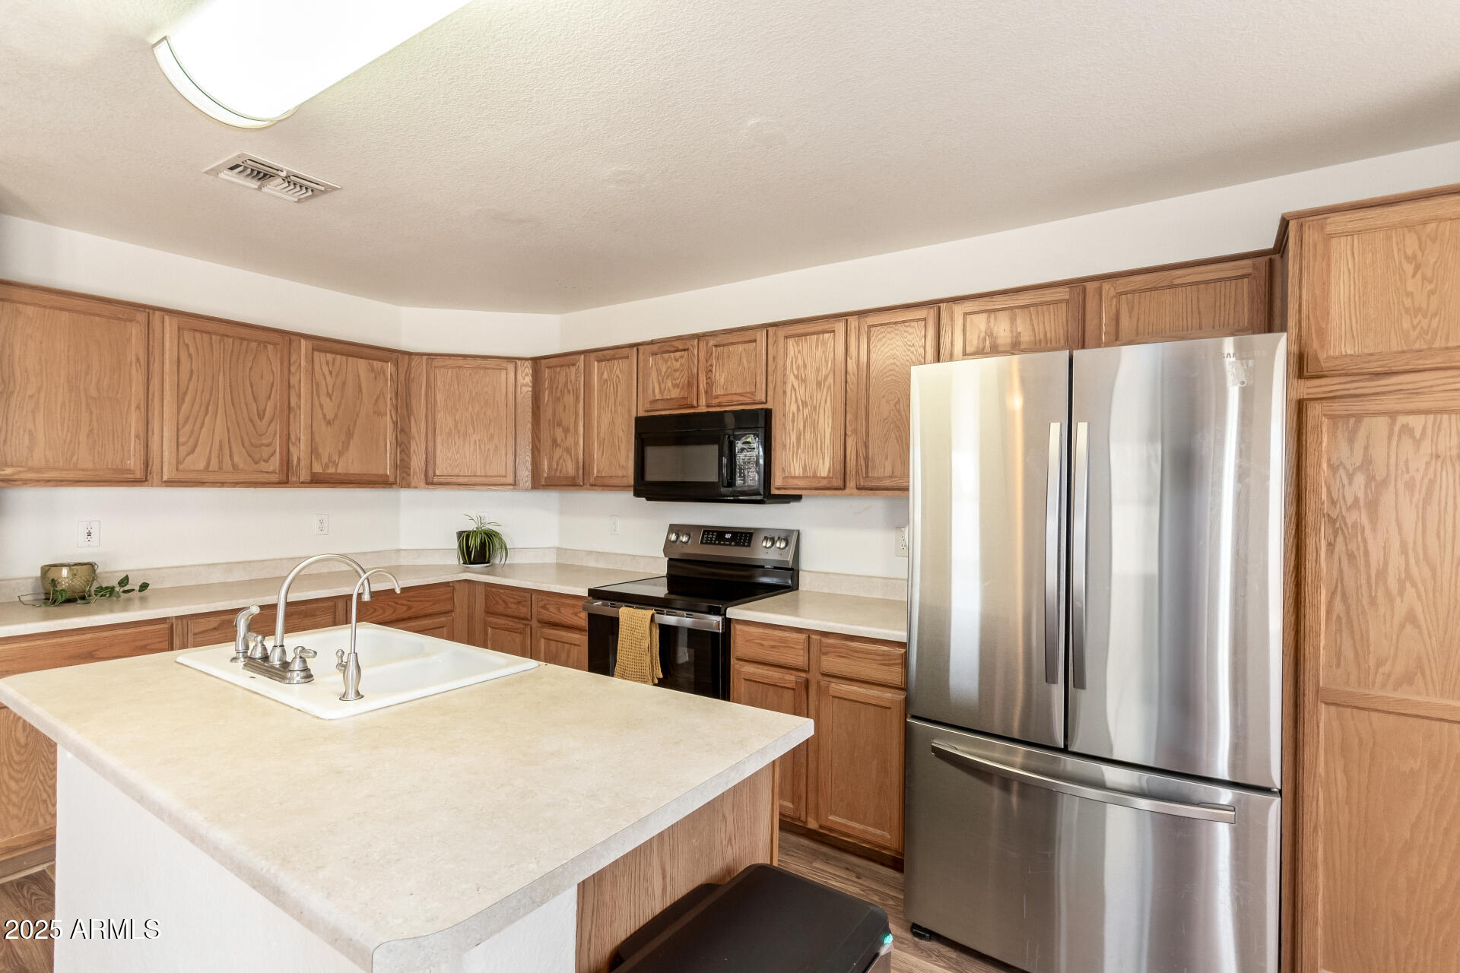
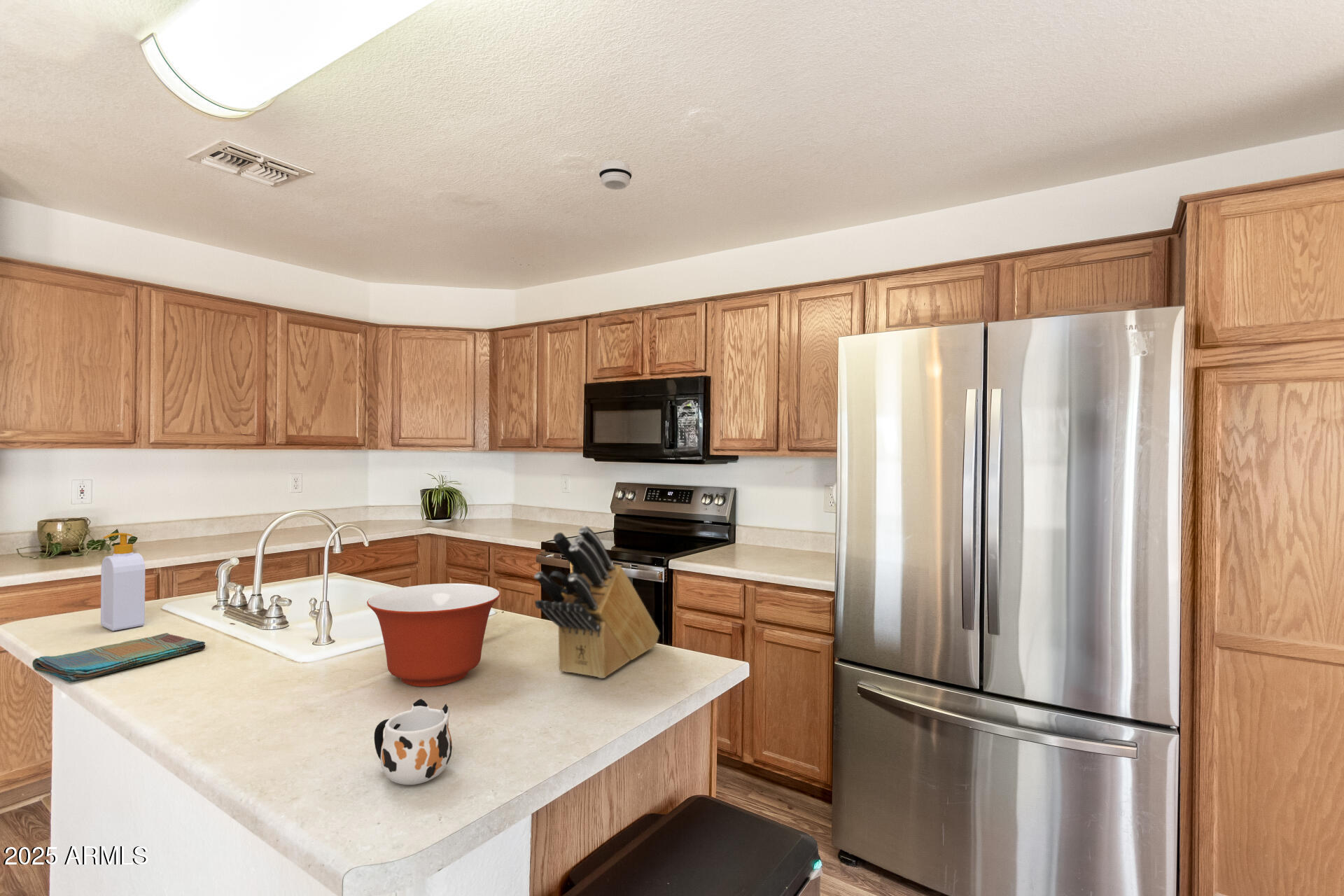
+ dish towel [31,632,206,683]
+ soap bottle [100,532,146,631]
+ smoke detector [598,160,633,190]
+ mixing bowl [366,582,501,687]
+ mug [374,699,453,785]
+ knife block [533,525,661,679]
